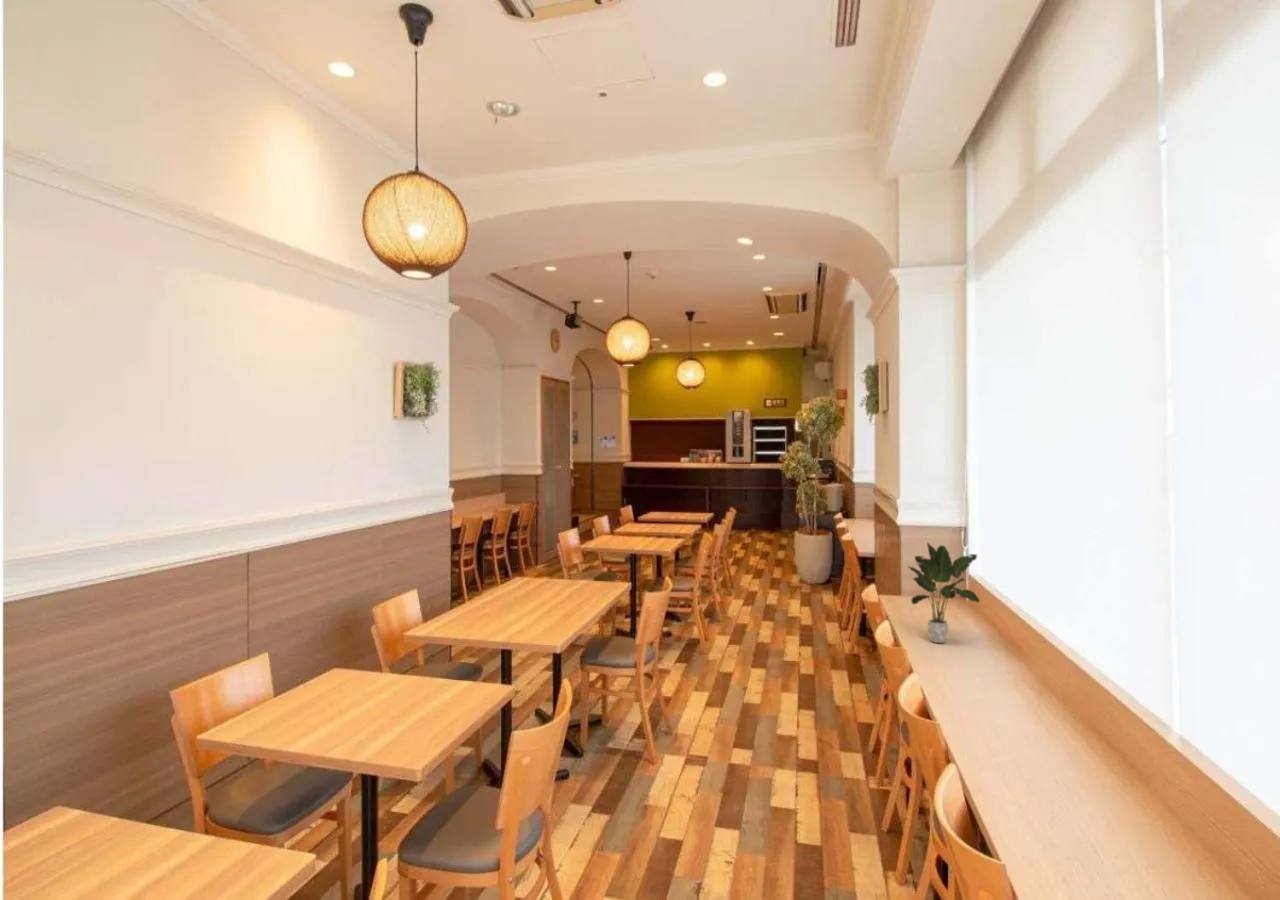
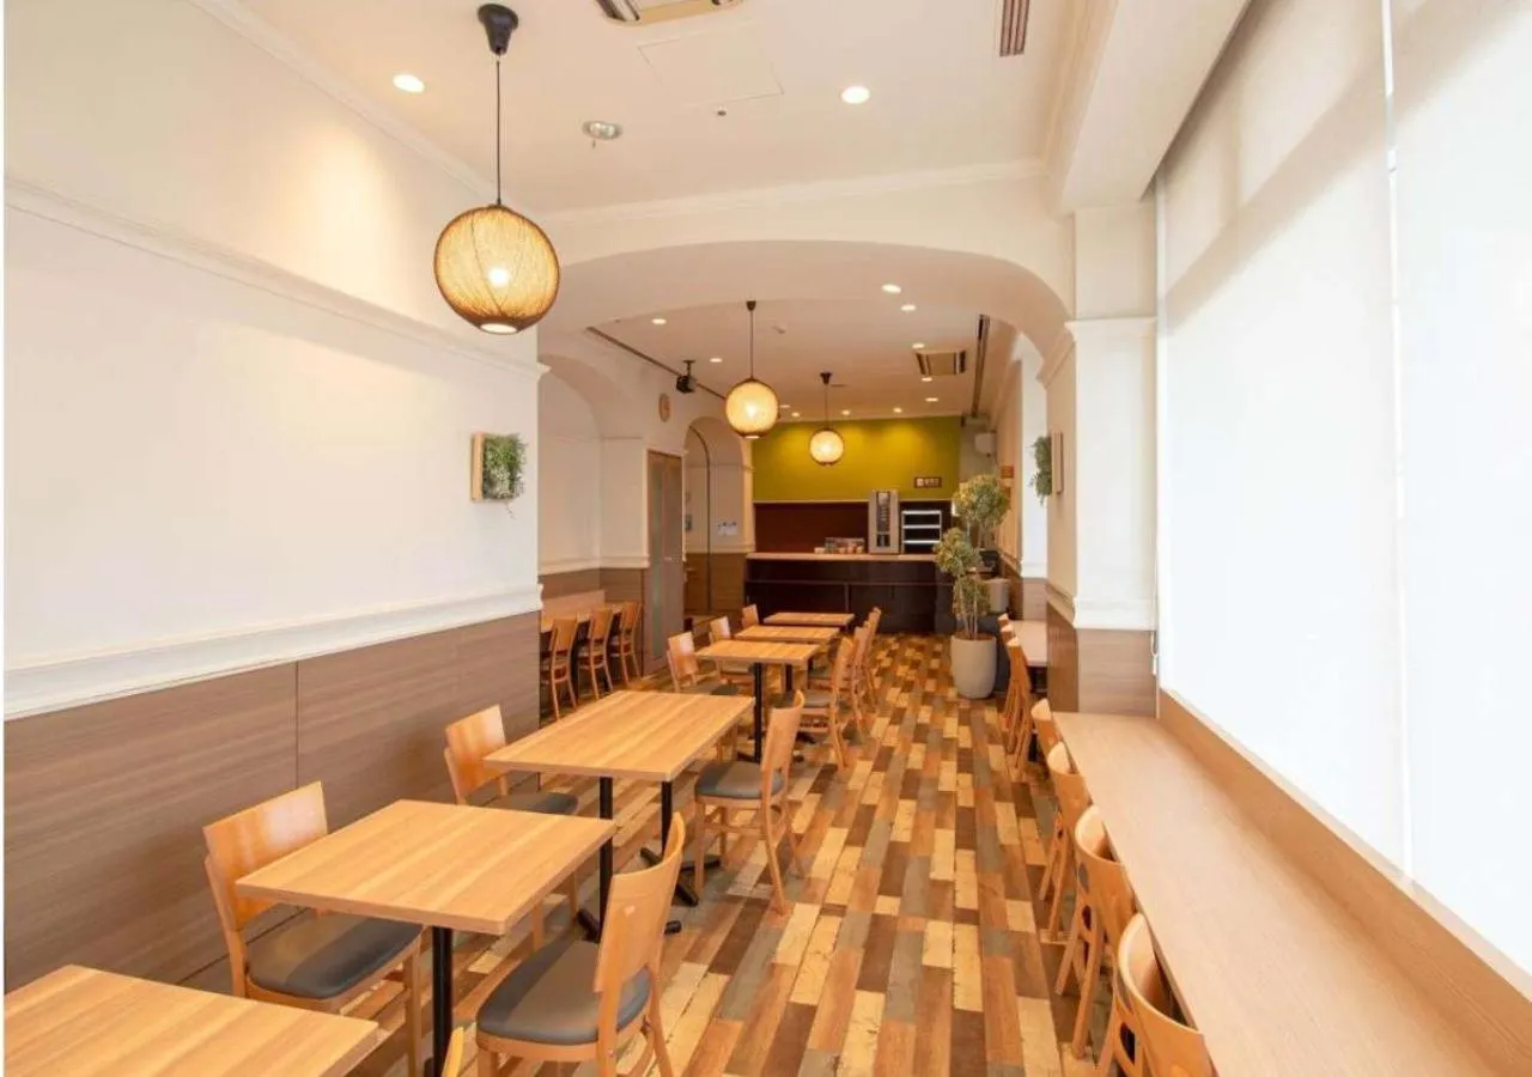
- potted plant [907,541,981,644]
